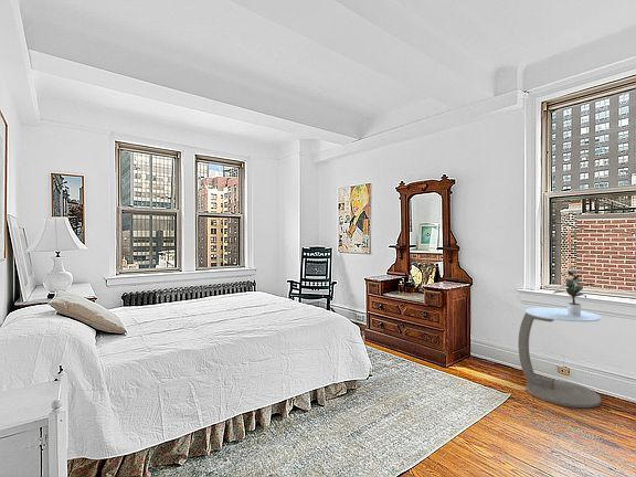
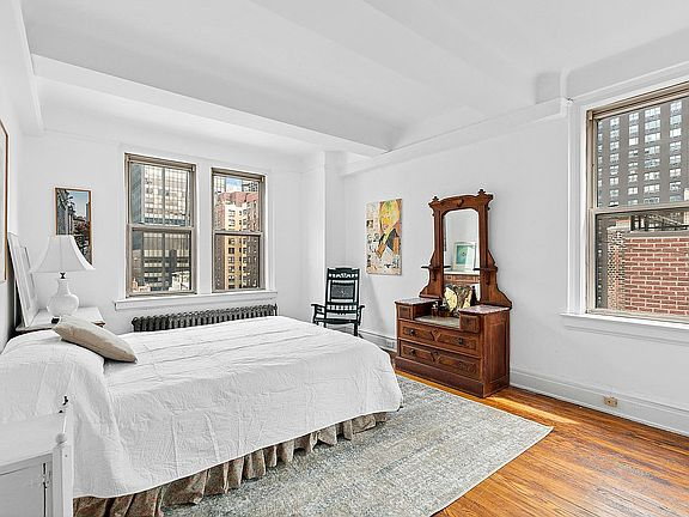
- side table [517,306,602,409]
- potted plant [552,269,596,317]
